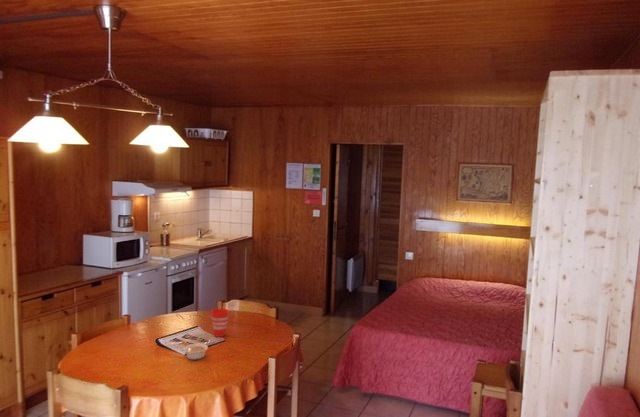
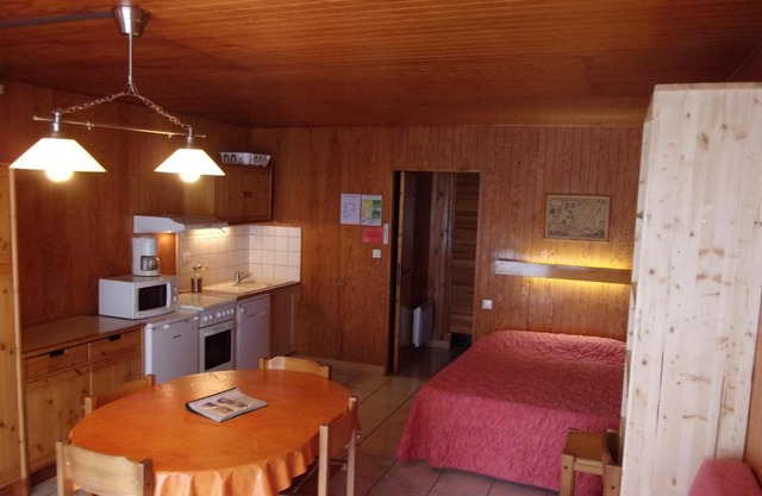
- cup [210,308,230,338]
- legume [180,343,209,361]
